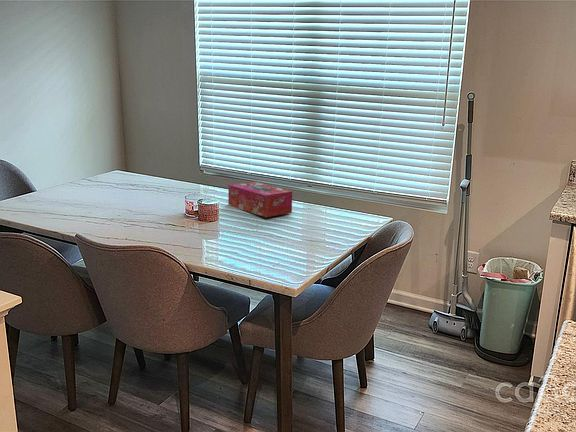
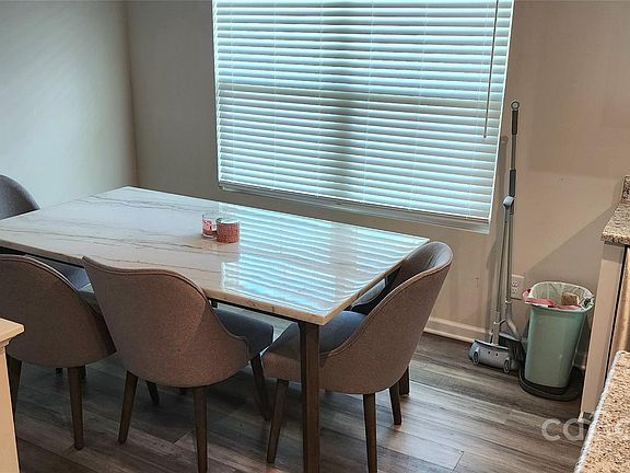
- tissue box [227,181,293,218]
